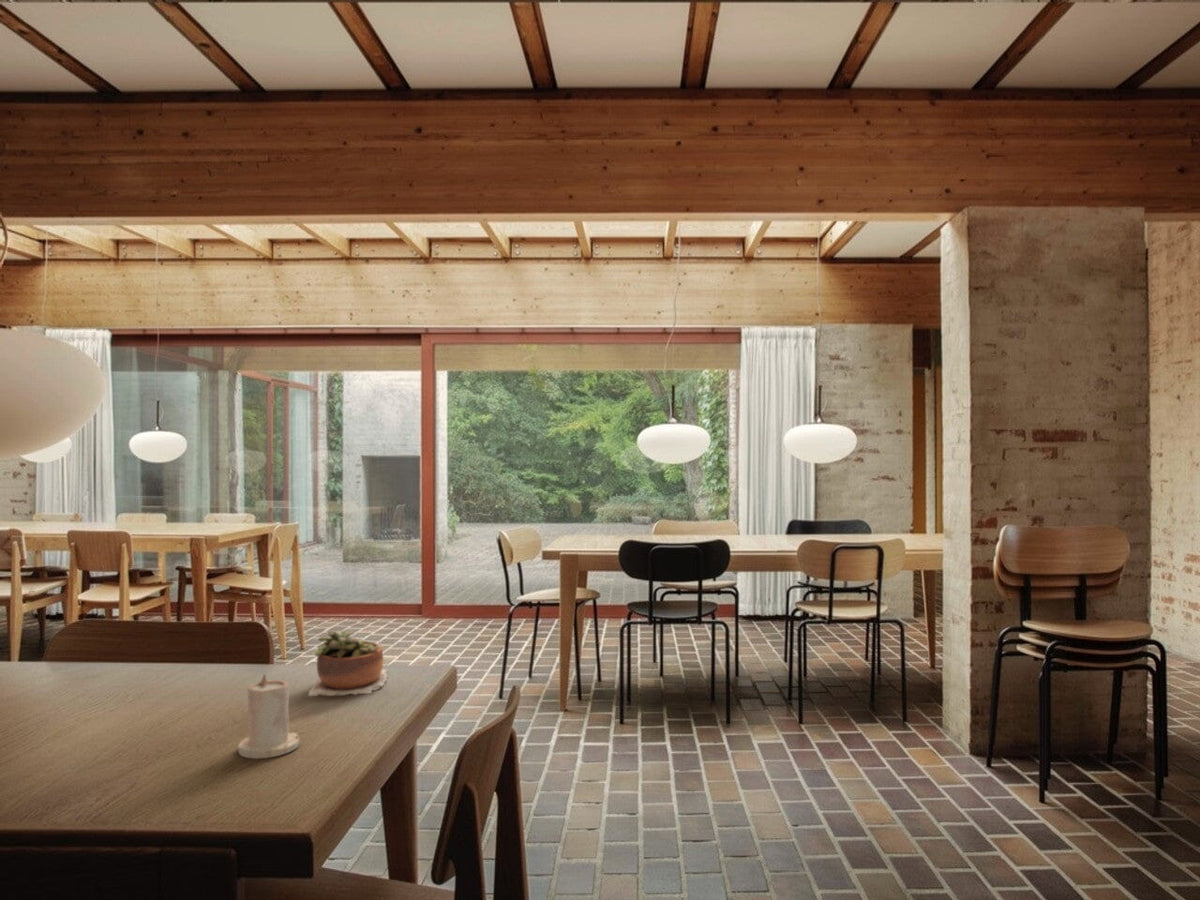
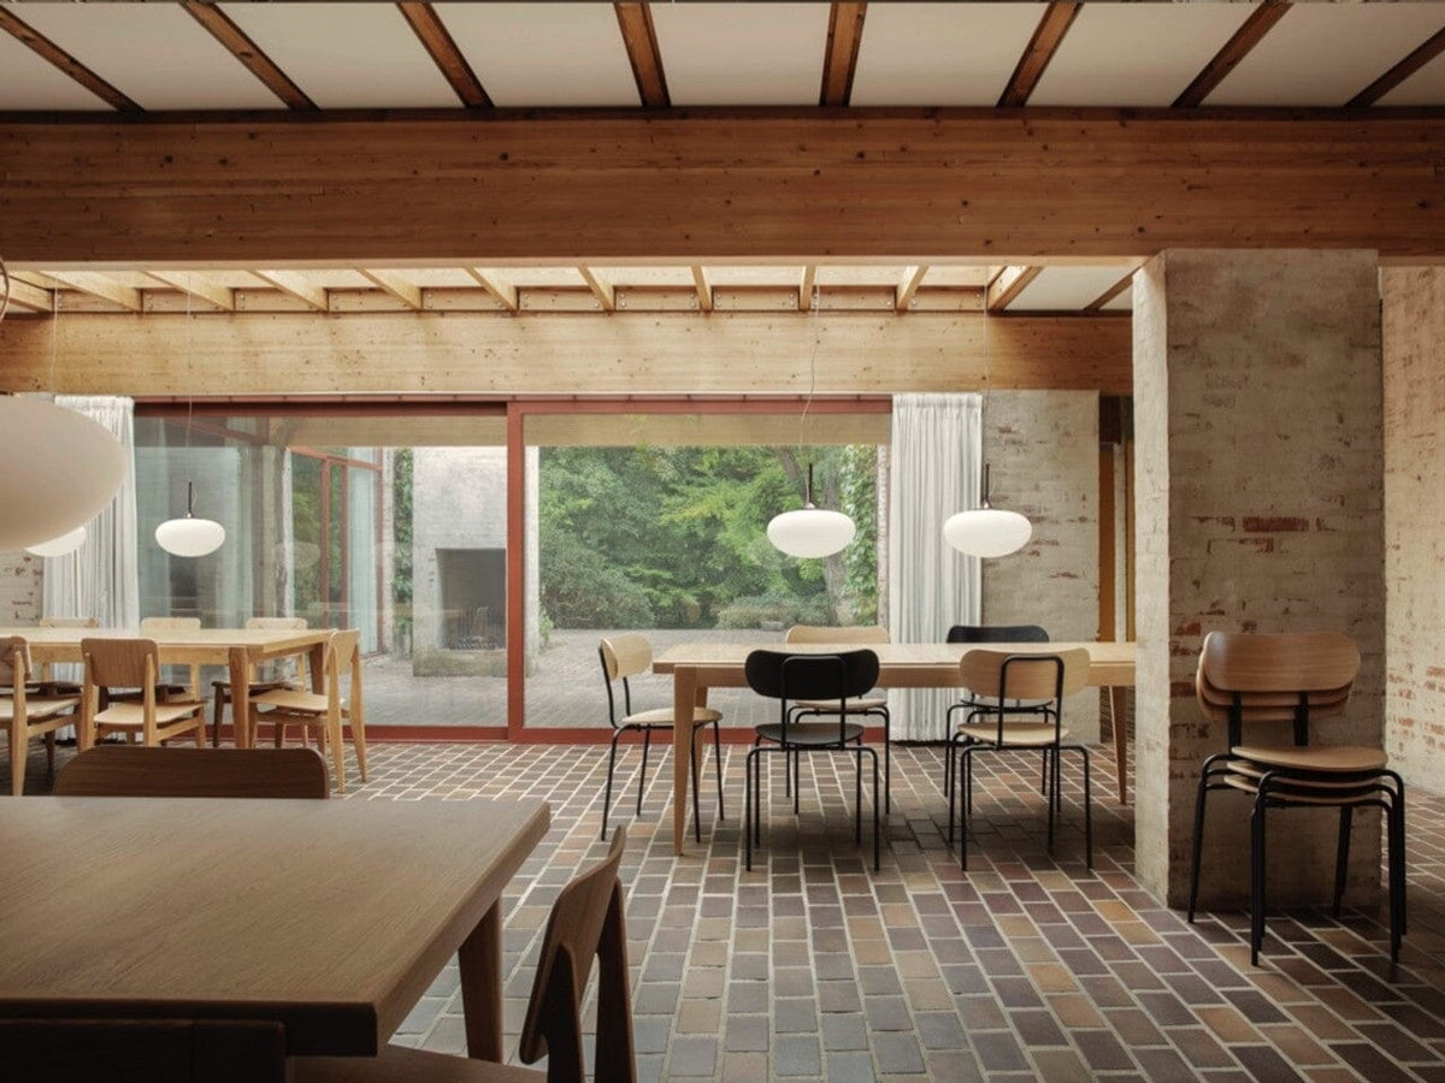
- candle [238,673,301,760]
- succulent plant [307,629,390,697]
